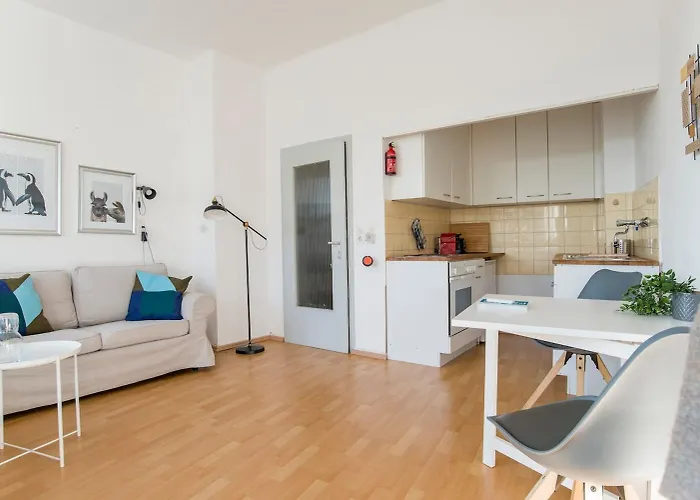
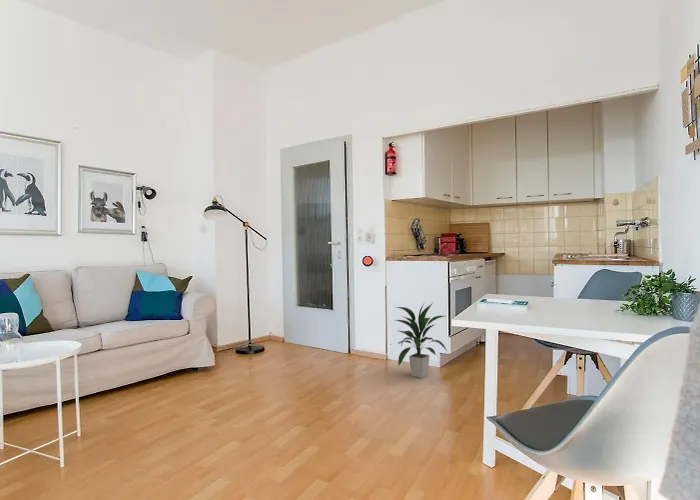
+ indoor plant [394,301,448,379]
